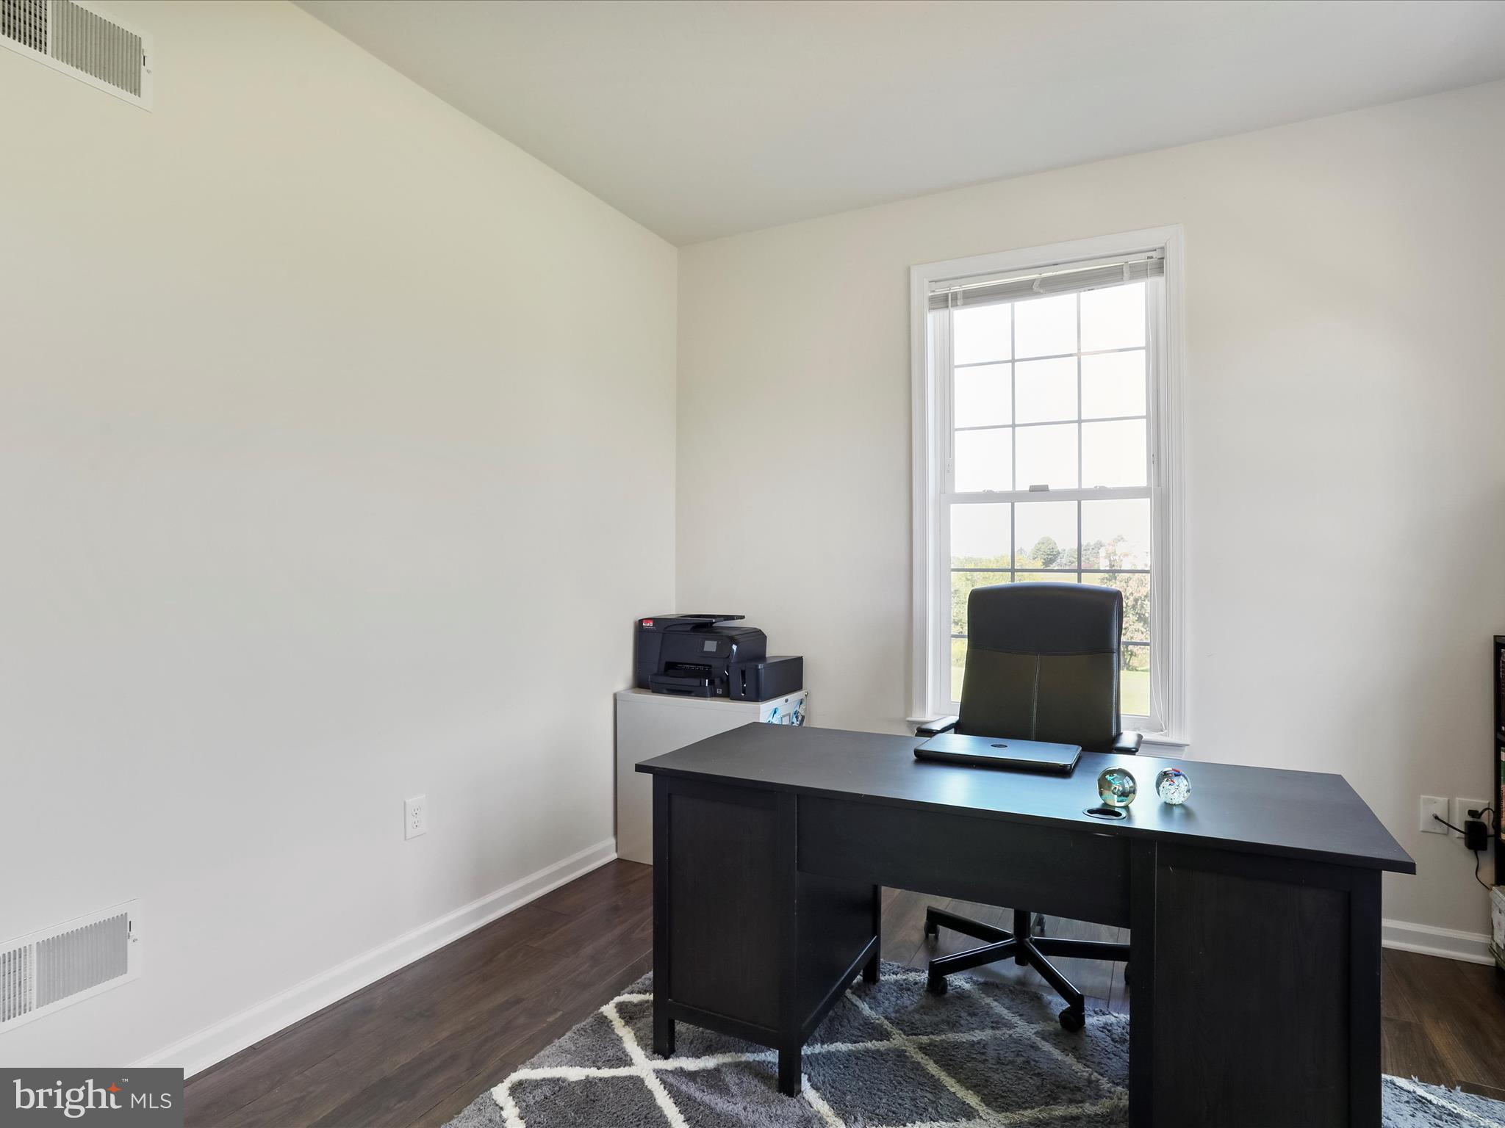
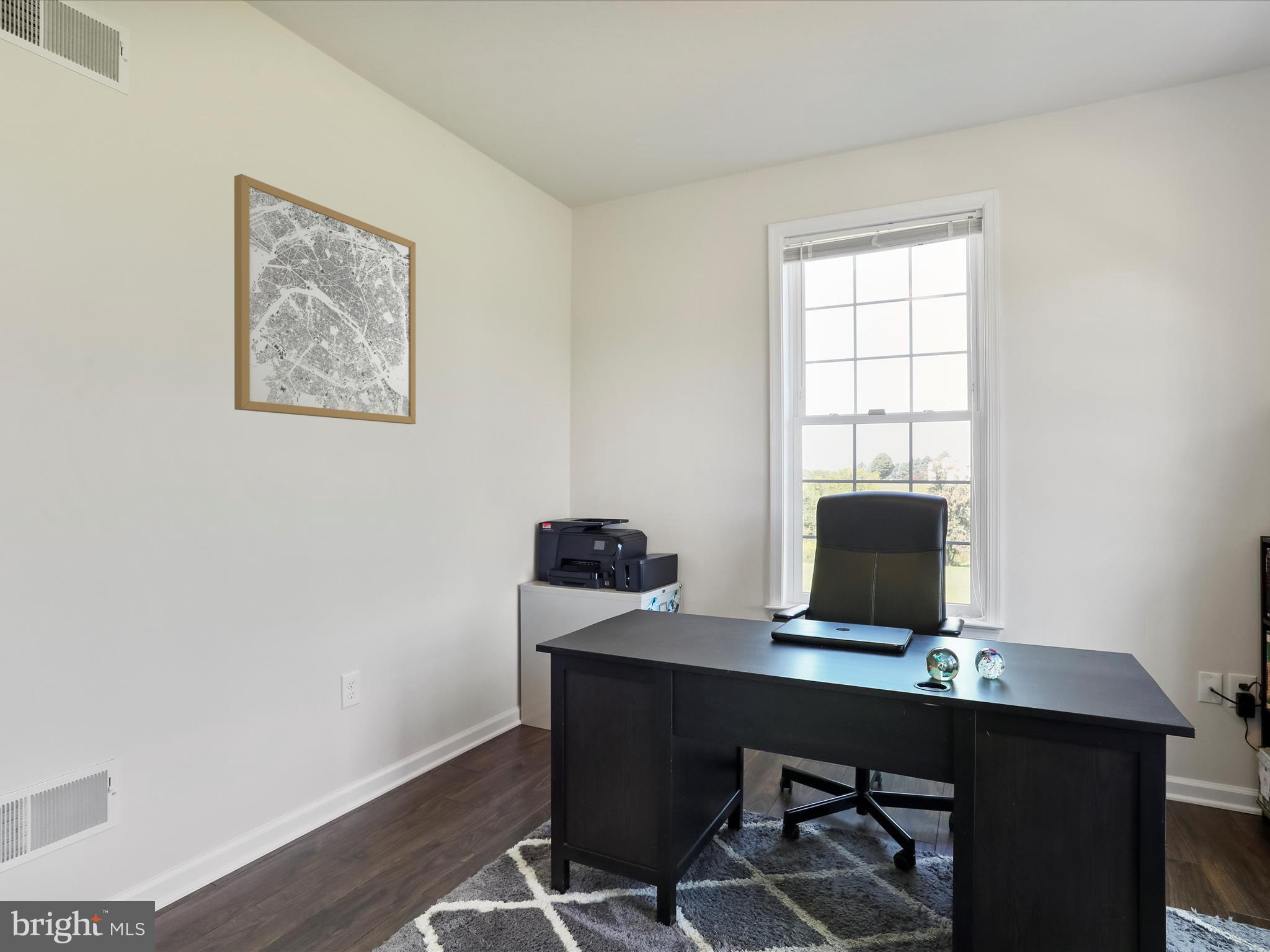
+ wall art [234,174,416,425]
